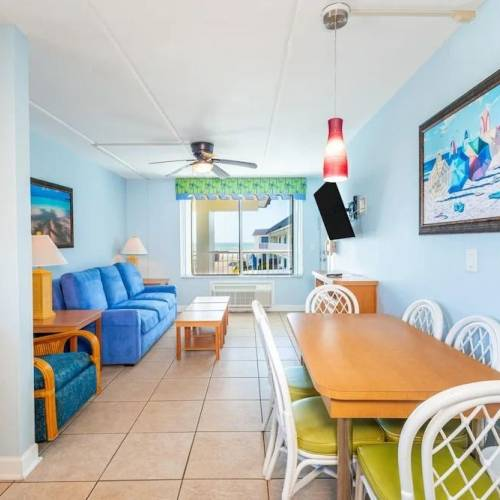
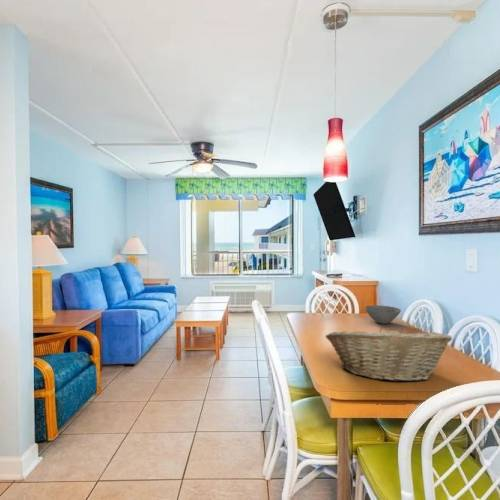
+ bowl [364,304,402,325]
+ fruit basket [325,324,453,383]
